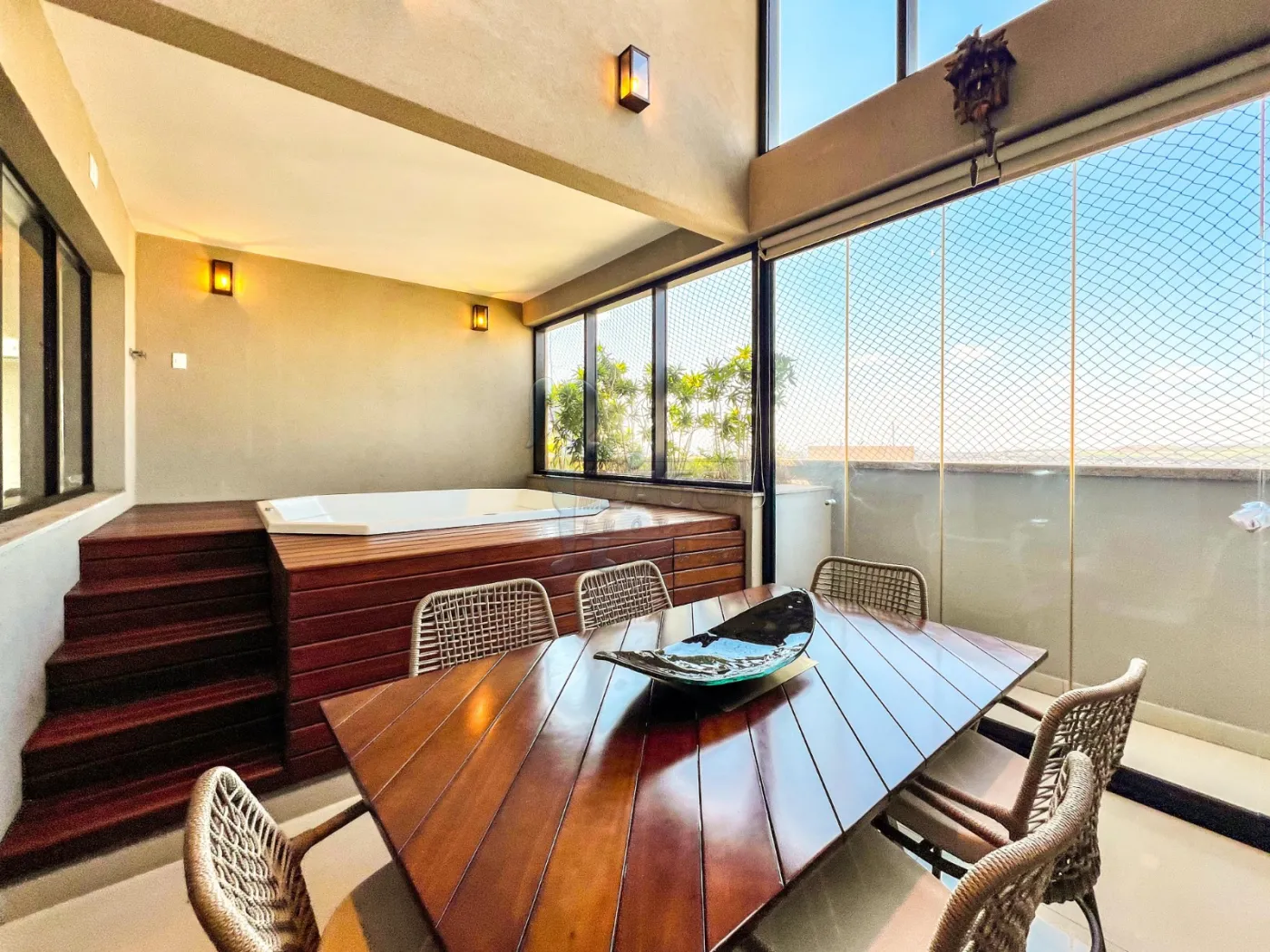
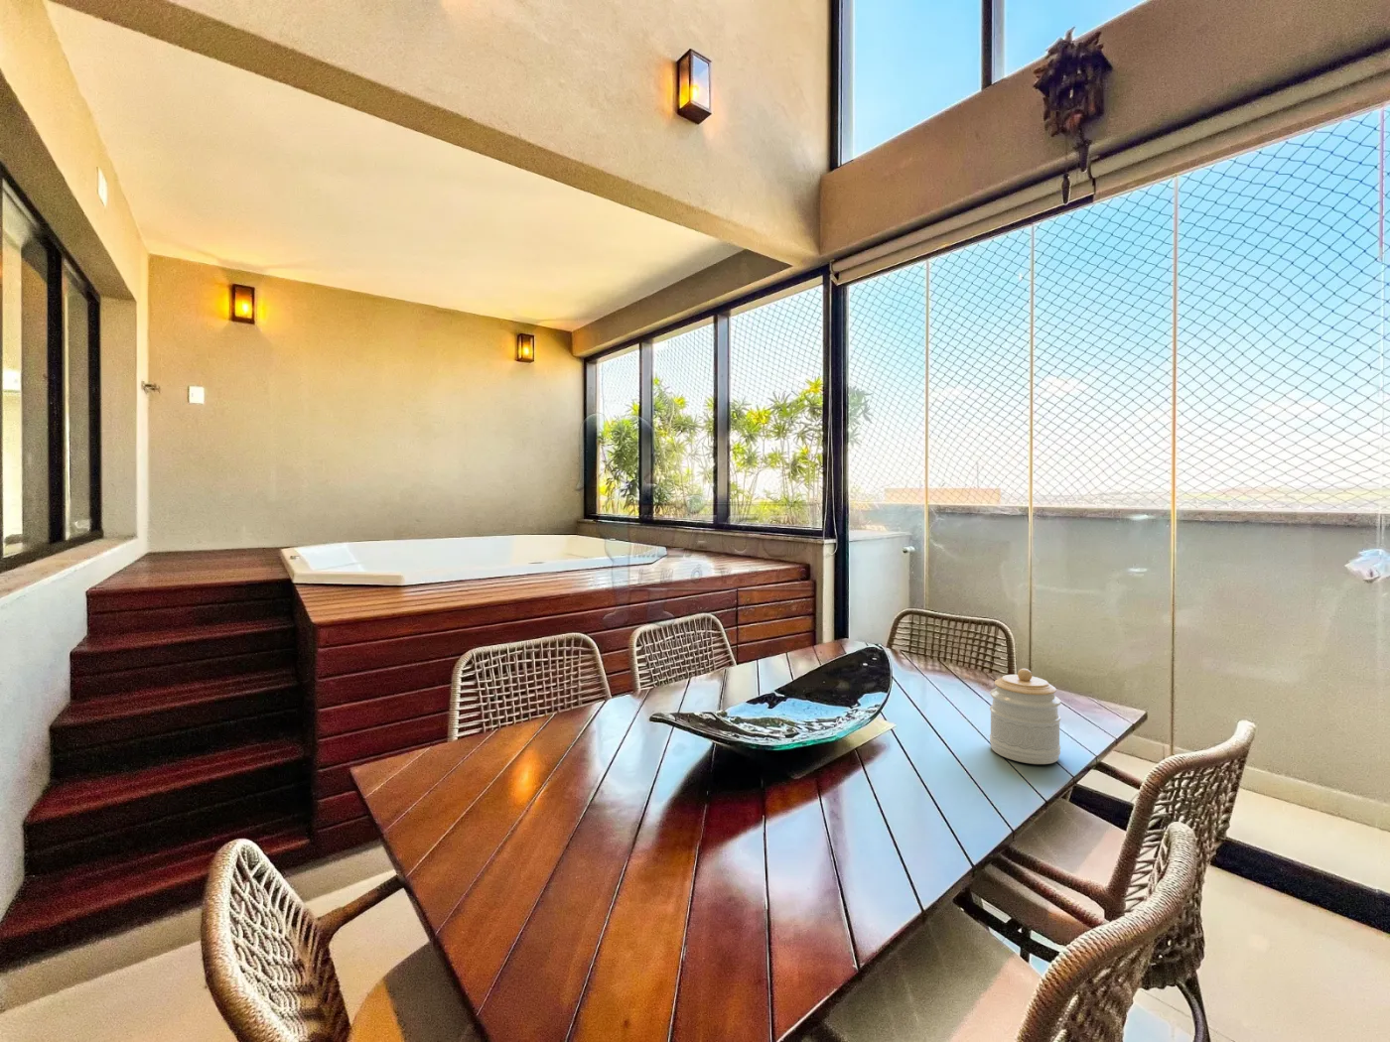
+ jar [989,668,1063,765]
